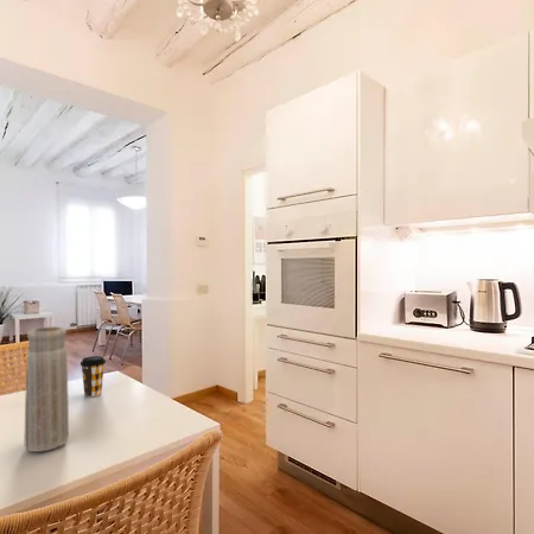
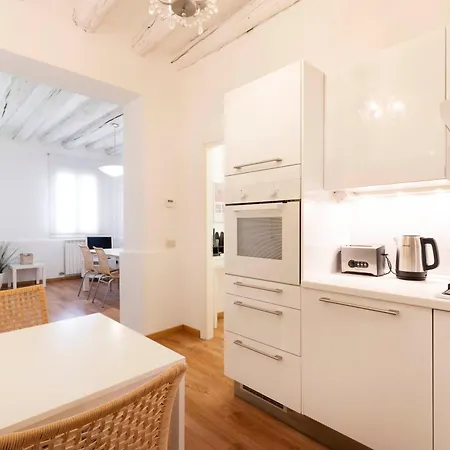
- coffee cup [80,355,107,398]
- vase [24,325,70,453]
